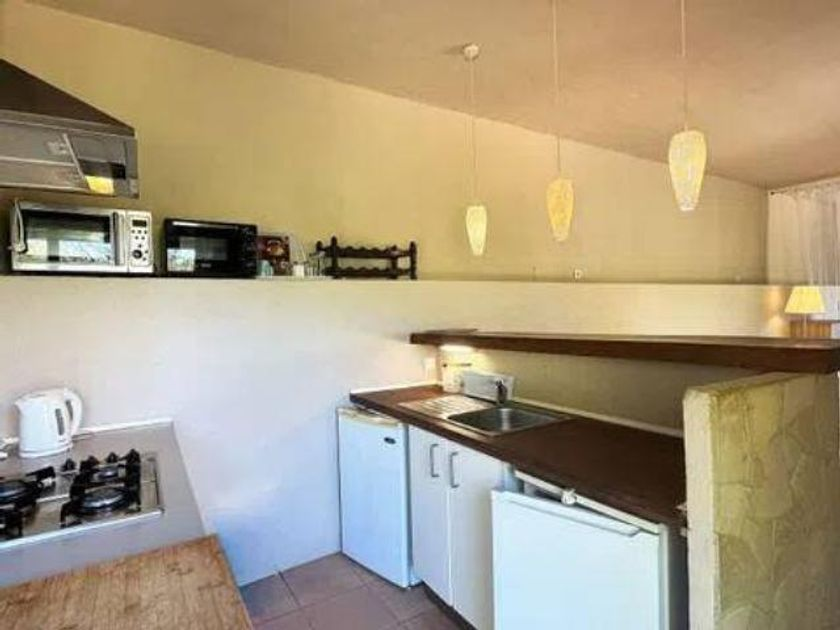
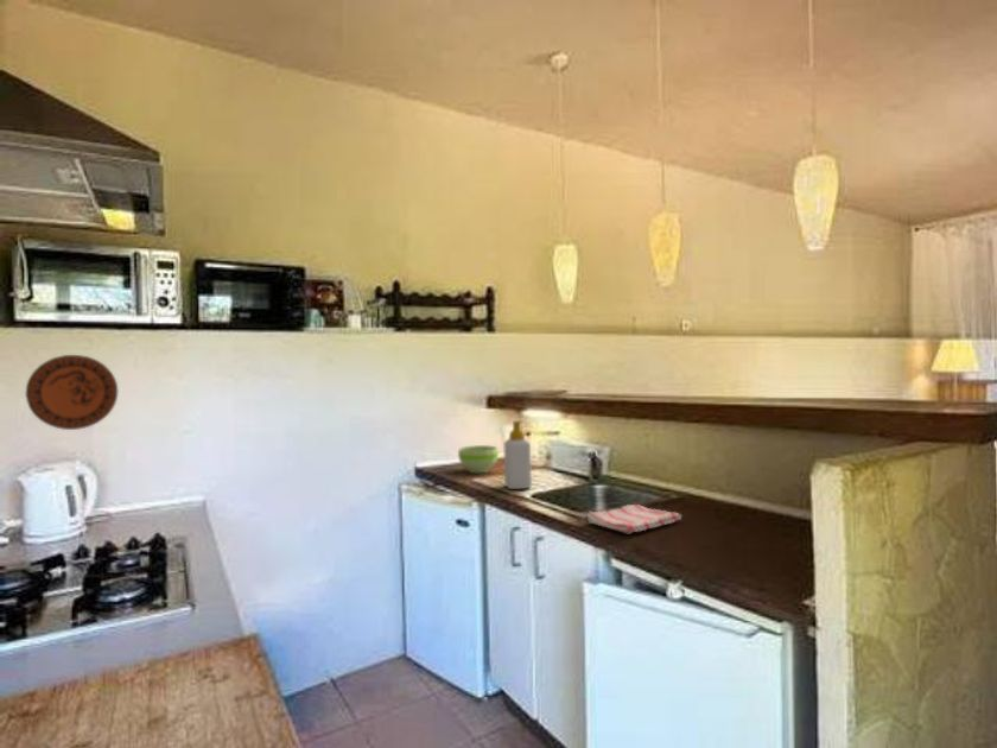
+ bowl [457,444,500,474]
+ dish towel [586,503,682,534]
+ decorative plate [25,354,119,431]
+ soap bottle [502,419,533,490]
